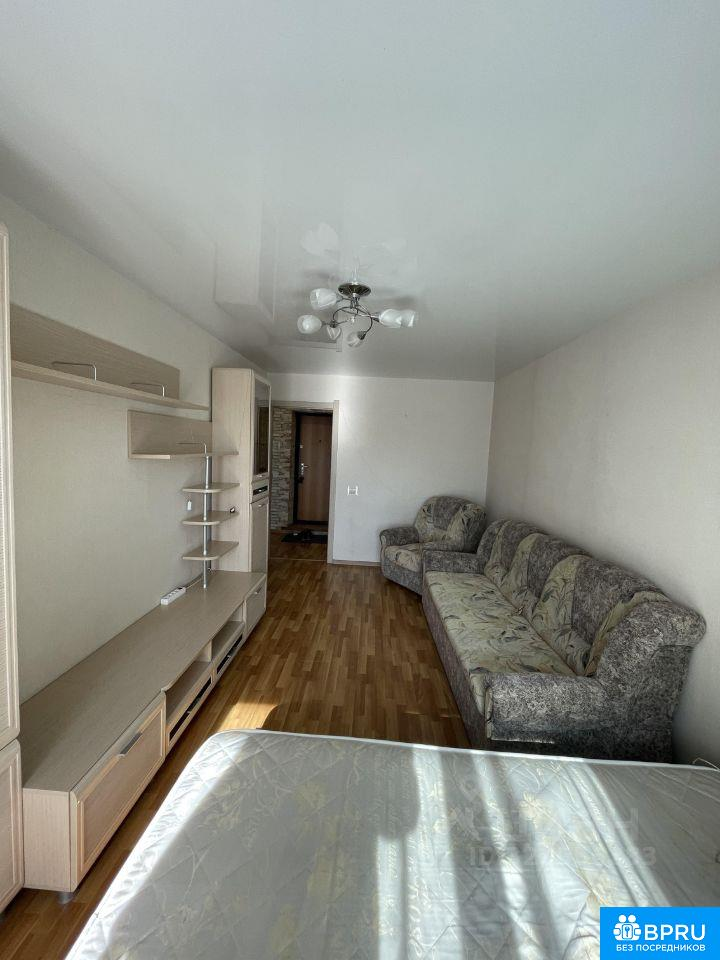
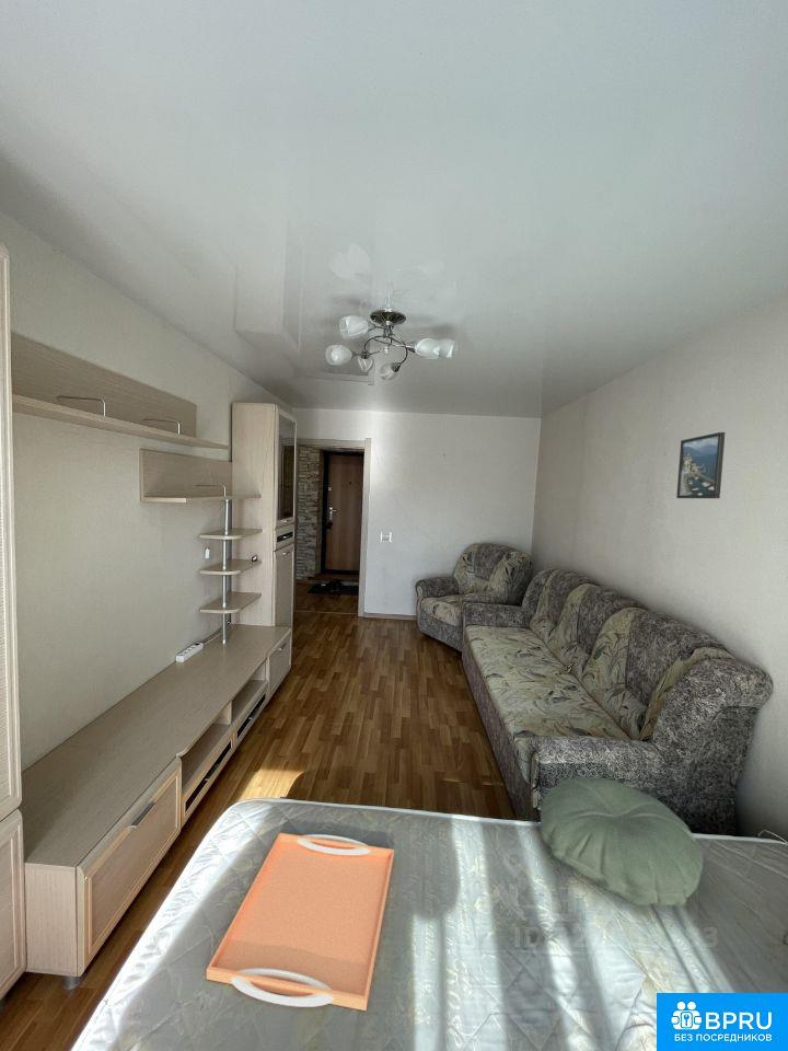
+ pillow [538,775,704,908]
+ serving tray [206,832,395,1012]
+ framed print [675,431,727,499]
